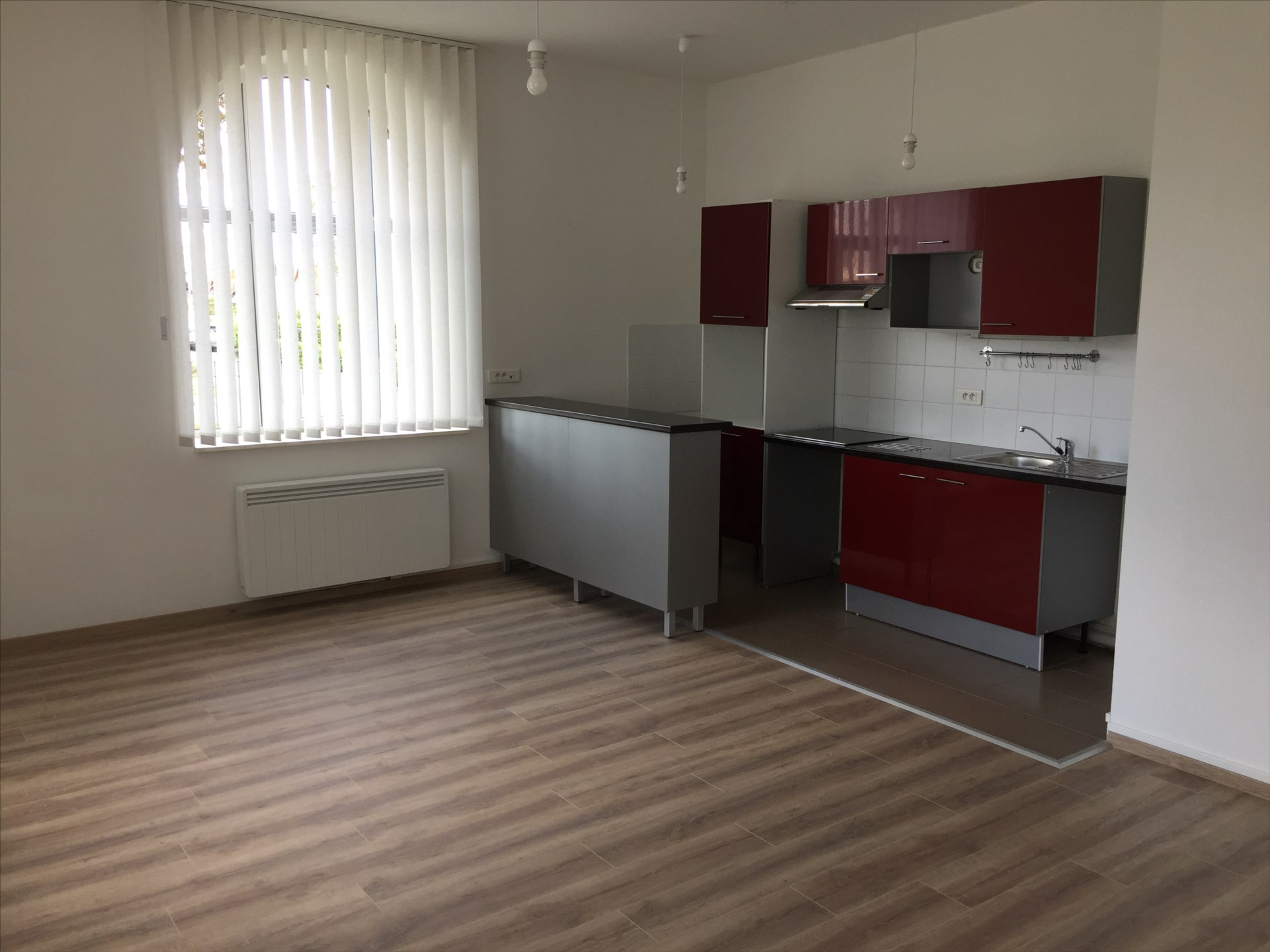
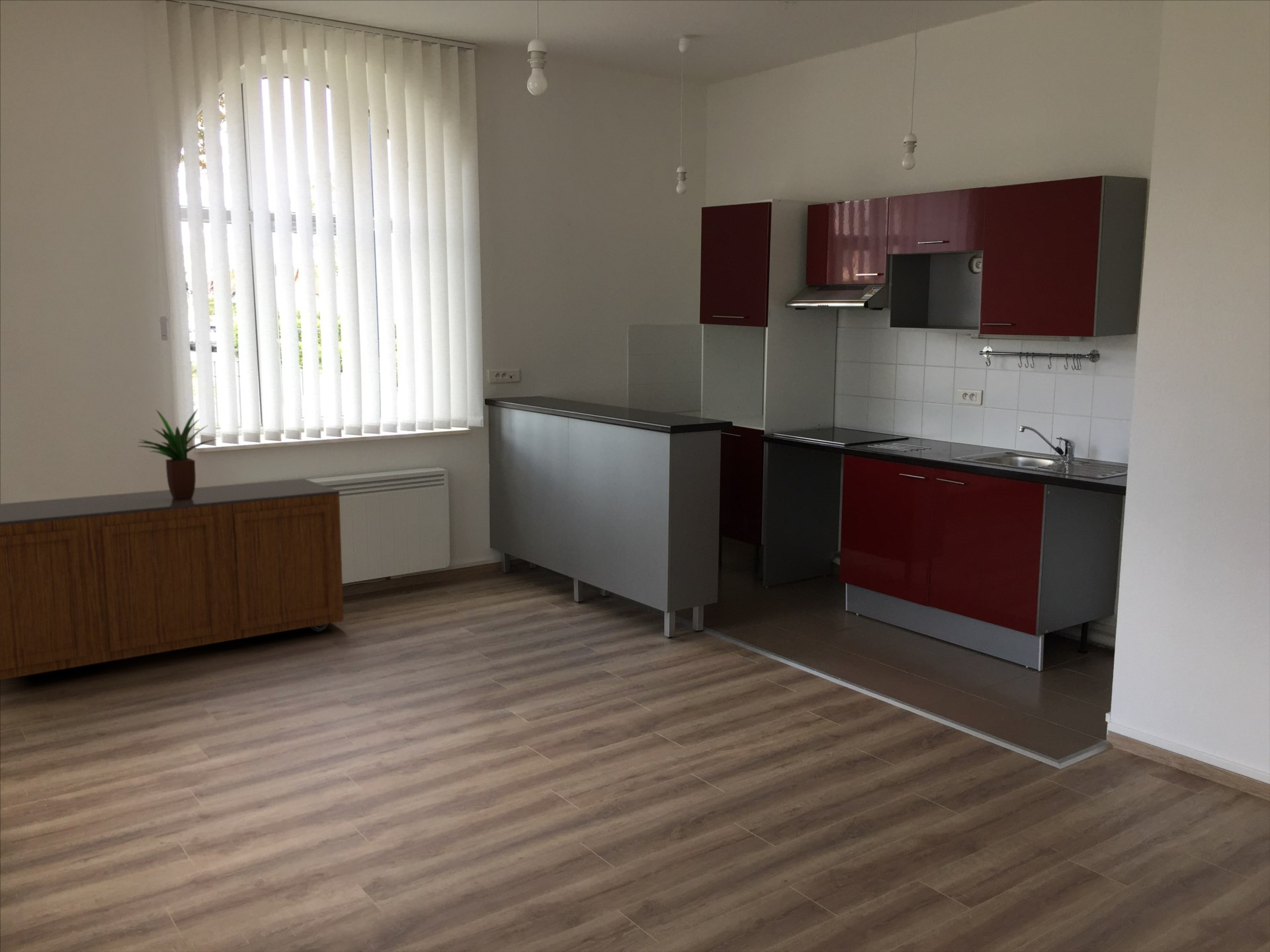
+ potted plant [138,409,218,500]
+ sideboard [0,478,345,681]
